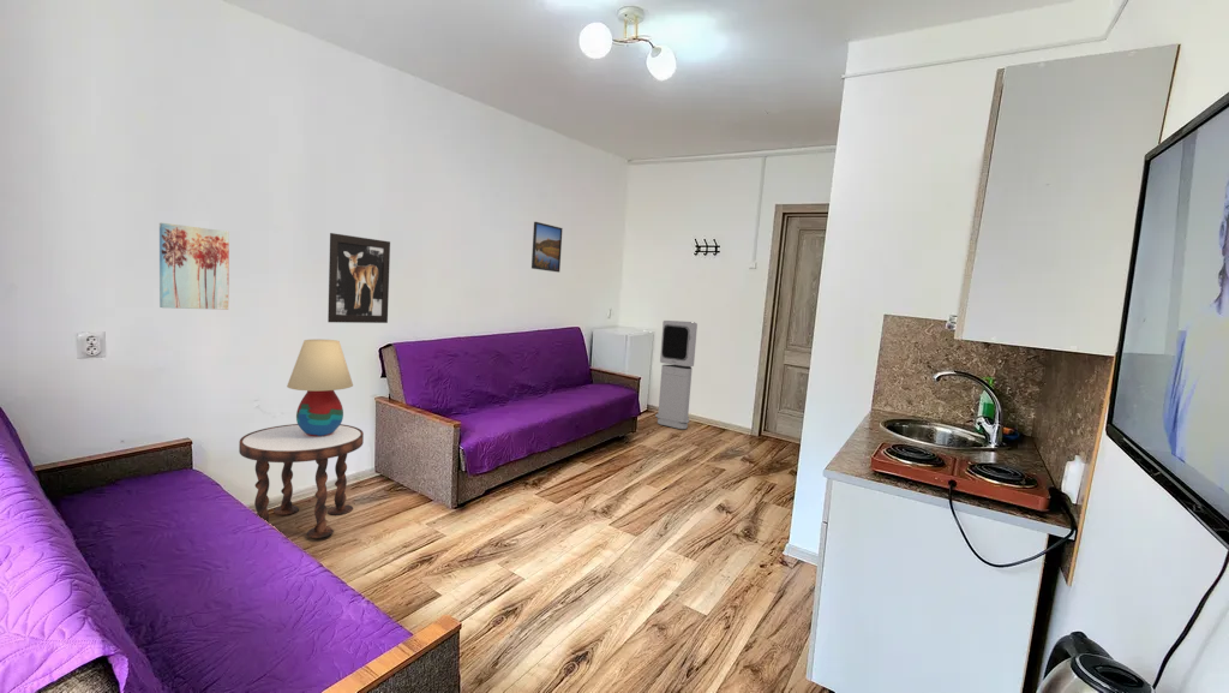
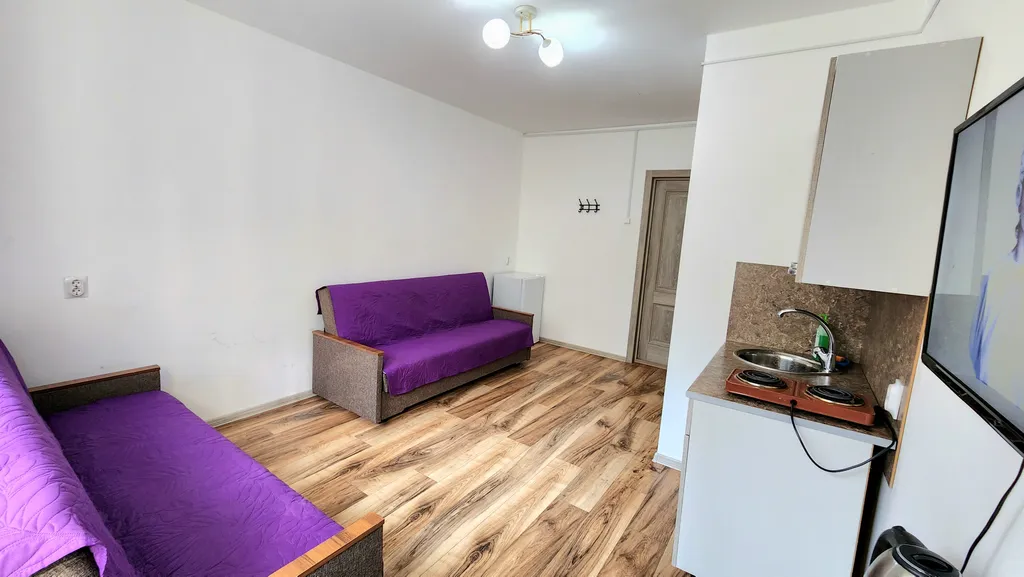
- side table [238,423,365,539]
- air purifier [654,319,699,430]
- wall art [326,232,391,324]
- table lamp [286,339,354,436]
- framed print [530,221,563,274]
- wall art [158,222,230,311]
